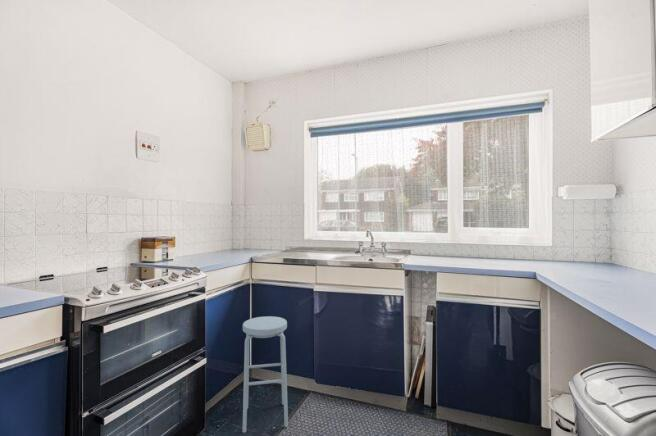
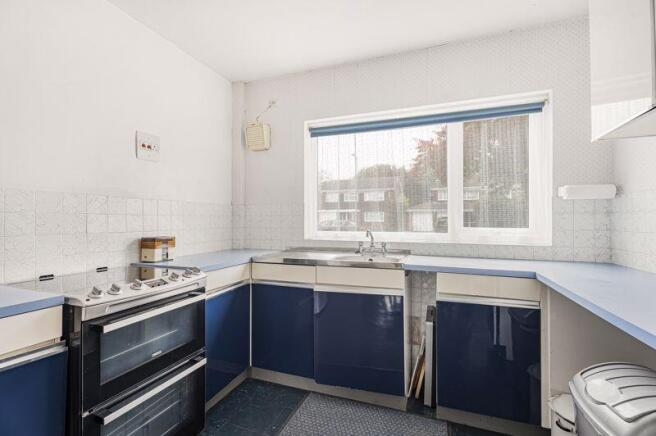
- stool [241,315,289,434]
